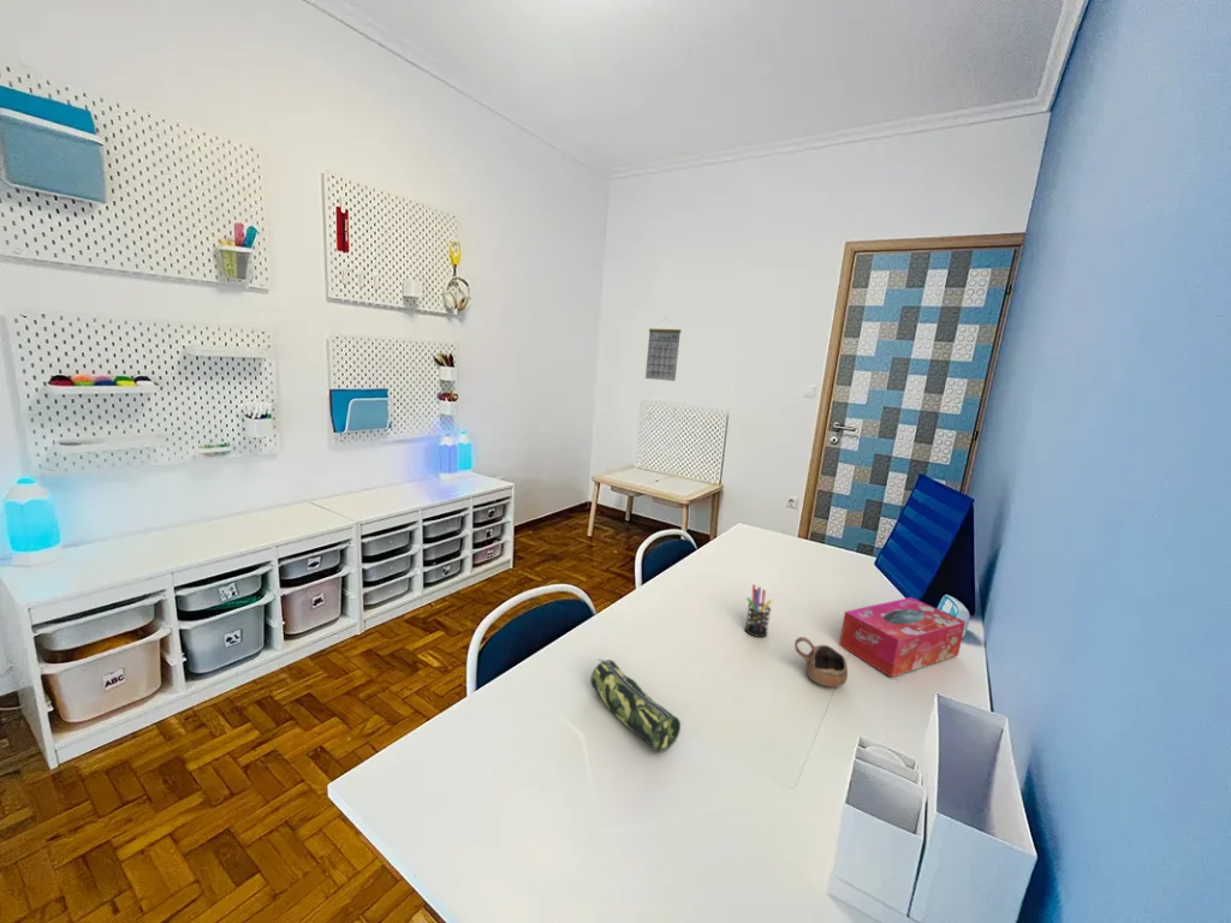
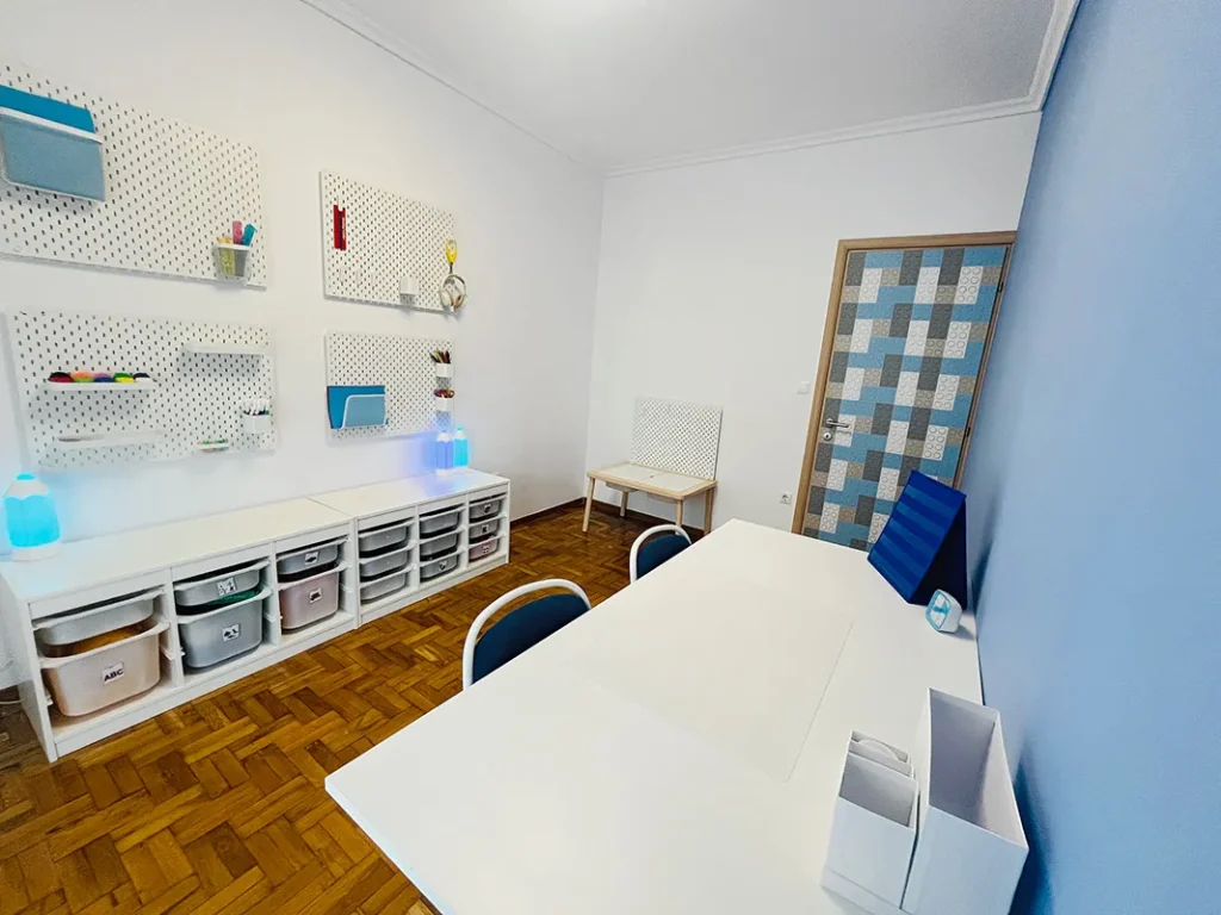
- cup [793,636,849,689]
- pencil case [590,657,682,754]
- pen holder [744,583,773,638]
- tissue box [838,596,967,678]
- calendar [644,317,683,382]
